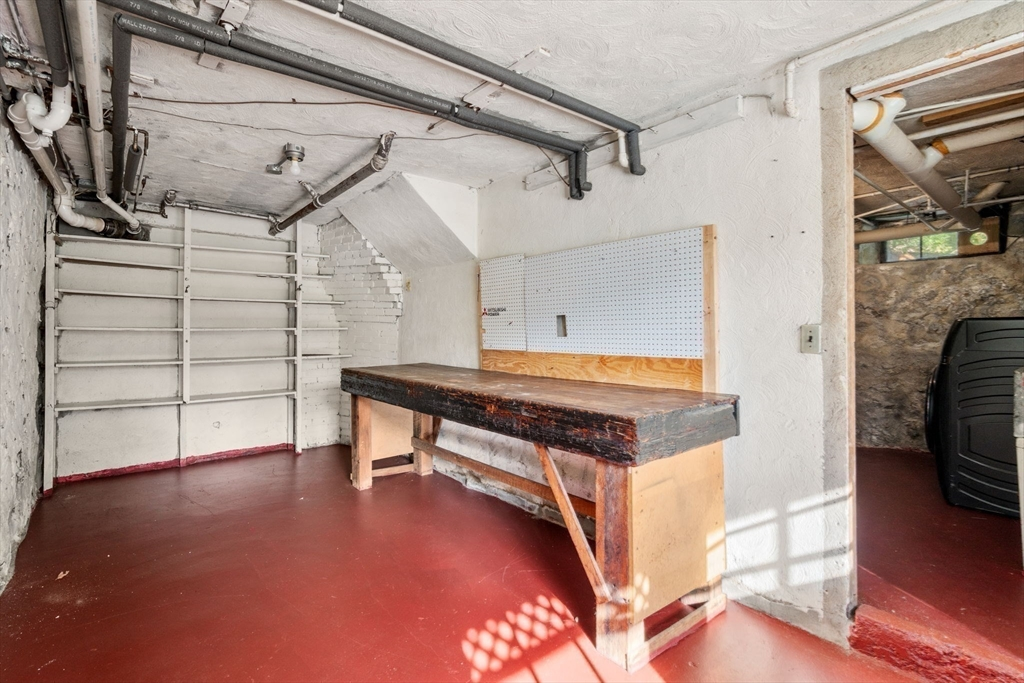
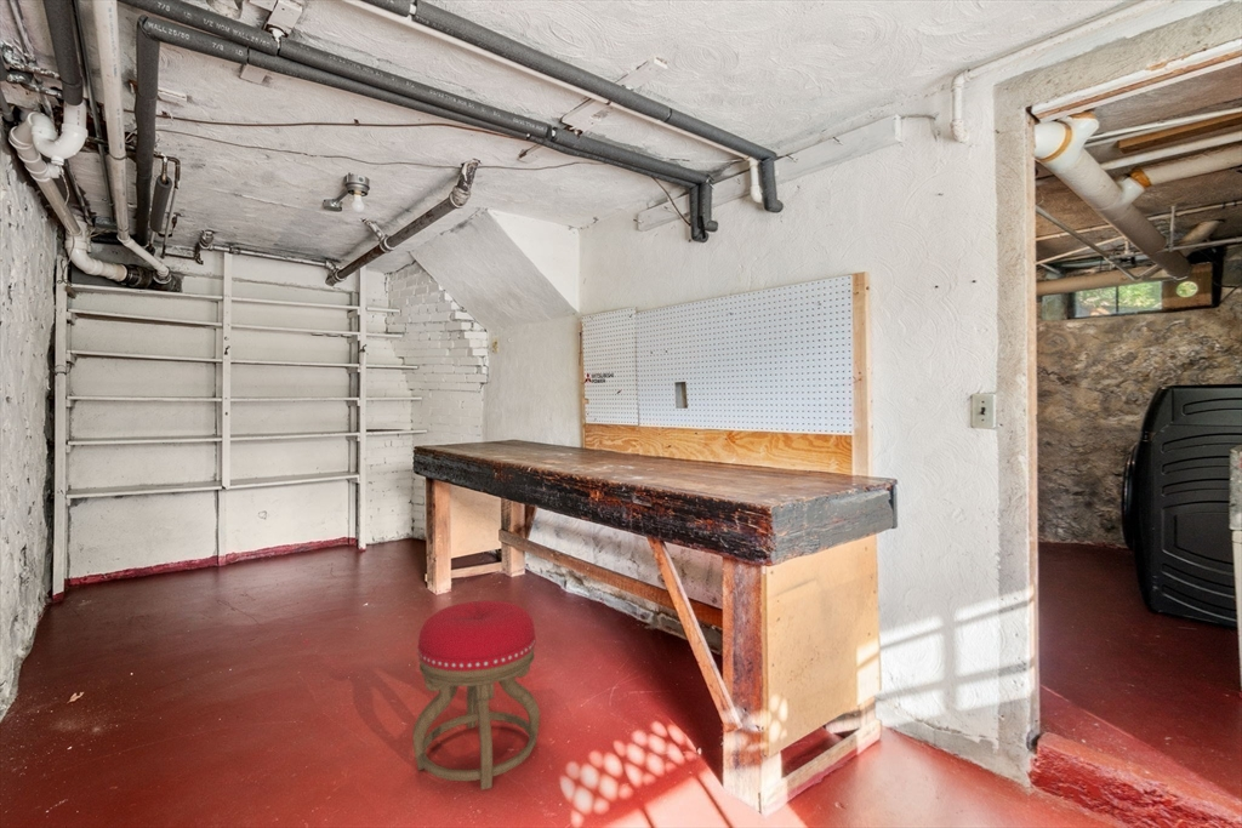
+ stool [411,599,541,792]
